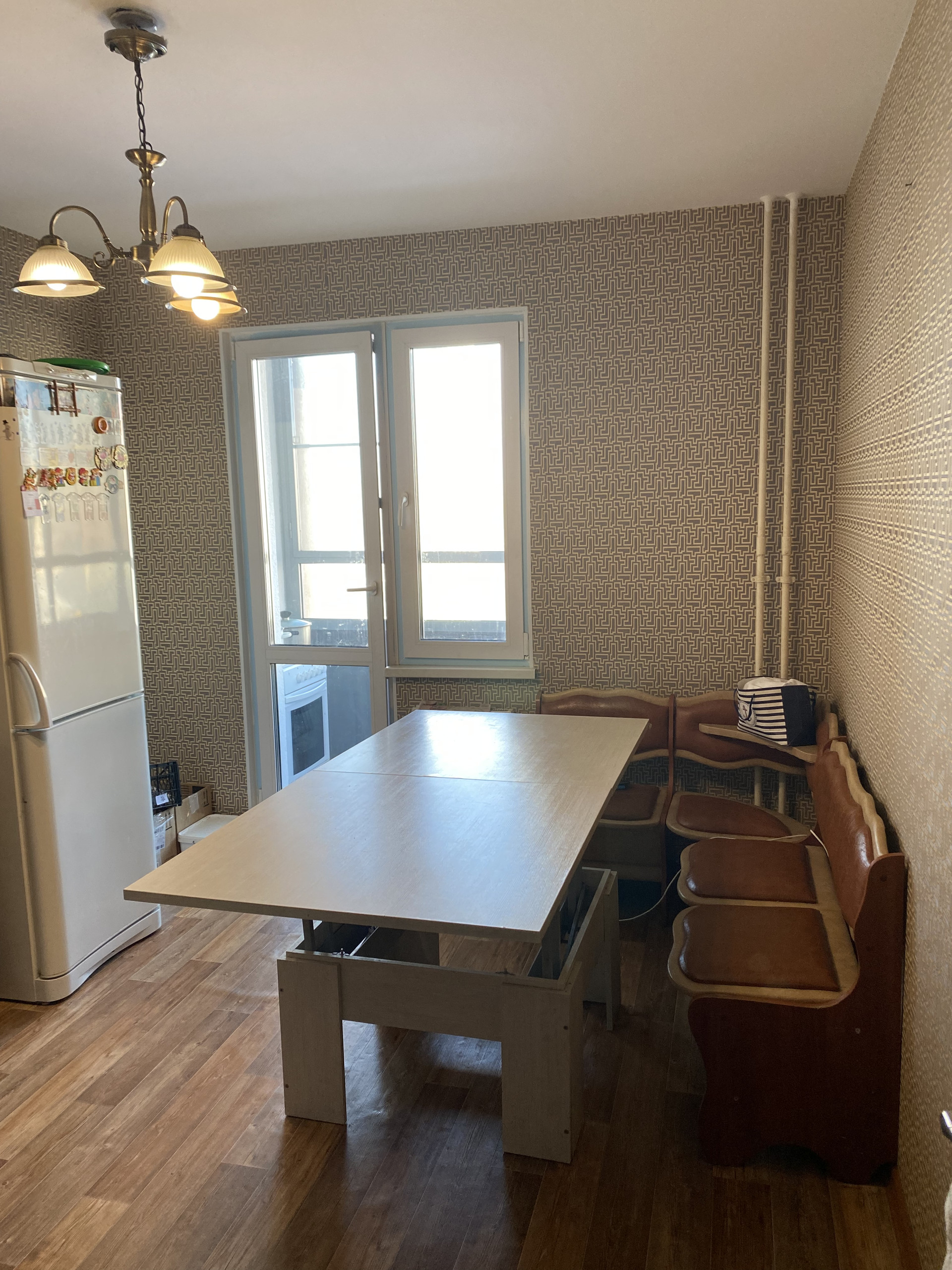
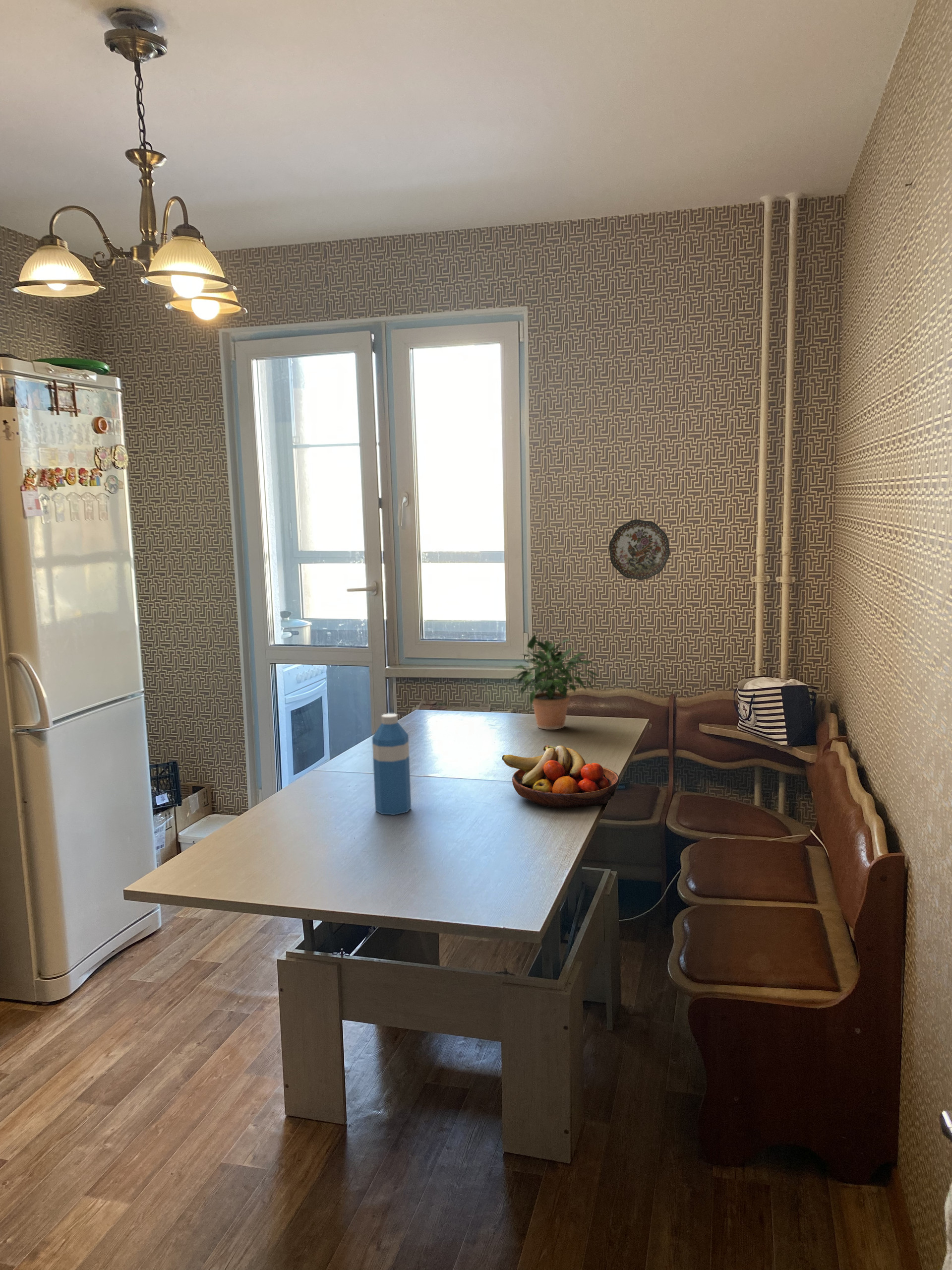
+ potted plant [507,635,599,730]
+ fruit bowl [501,745,620,809]
+ decorative plate [608,519,670,580]
+ water bottle [372,713,412,816]
